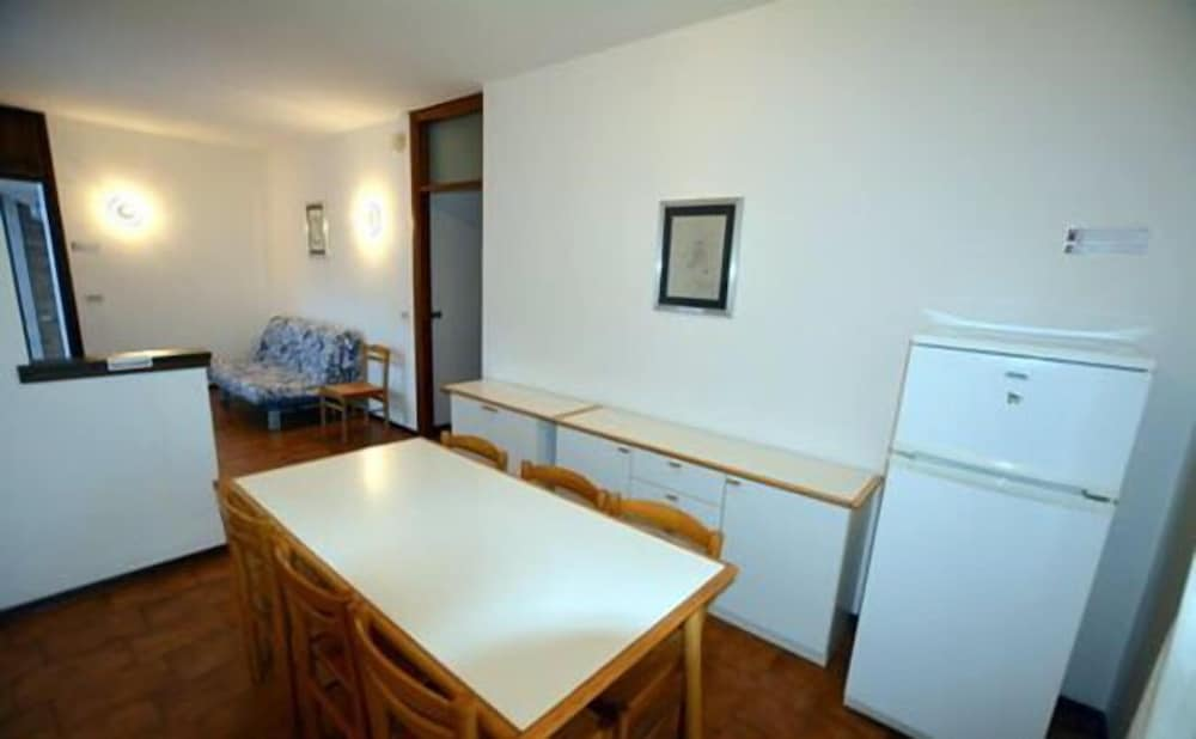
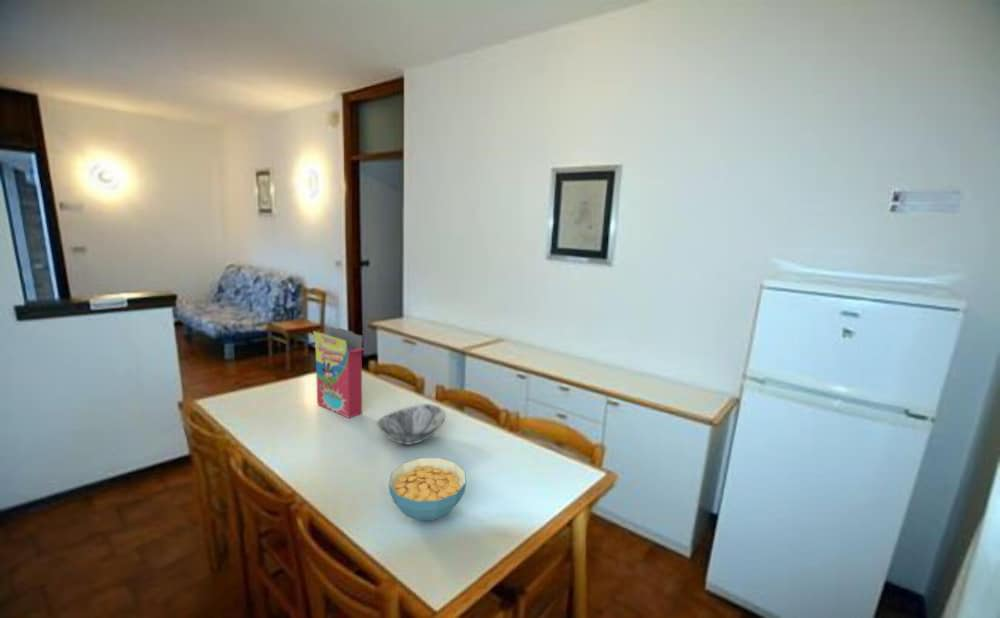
+ decorative bowl [375,403,446,446]
+ cereal box [312,326,366,420]
+ cereal bowl [388,457,467,521]
